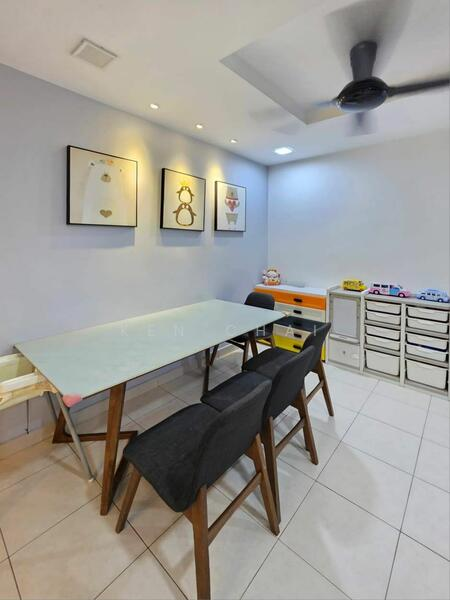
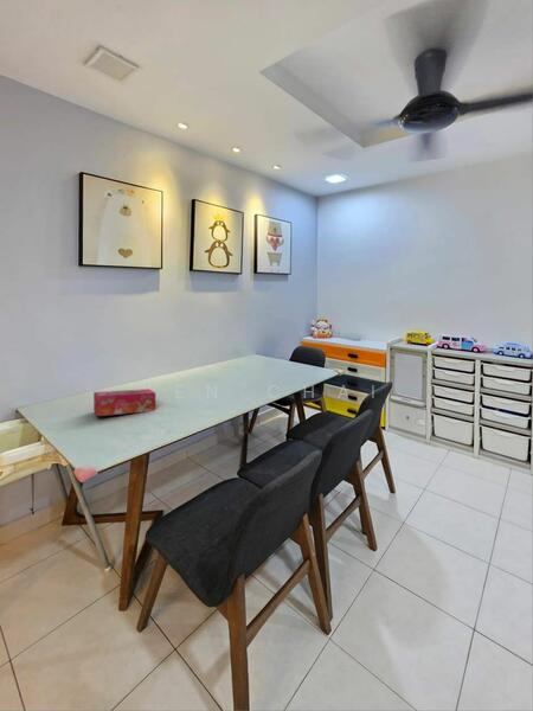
+ tissue box [92,387,156,417]
